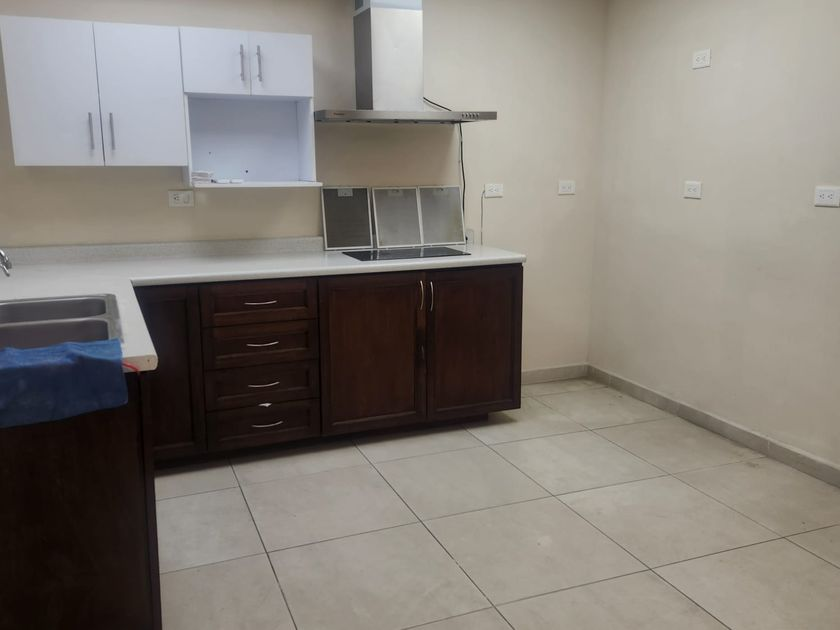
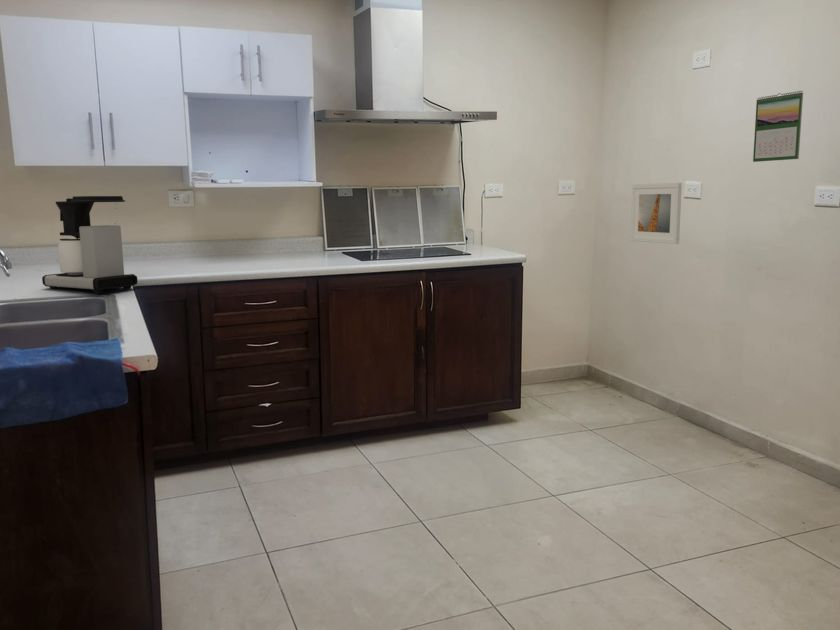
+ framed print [630,182,683,245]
+ coffee maker [41,195,139,294]
+ calendar [752,90,804,163]
